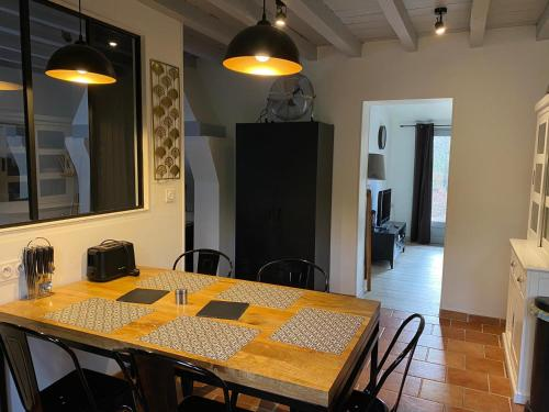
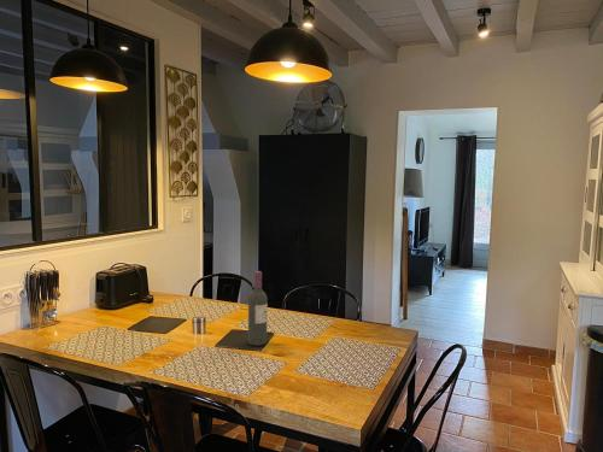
+ wine bottle [247,270,269,347]
